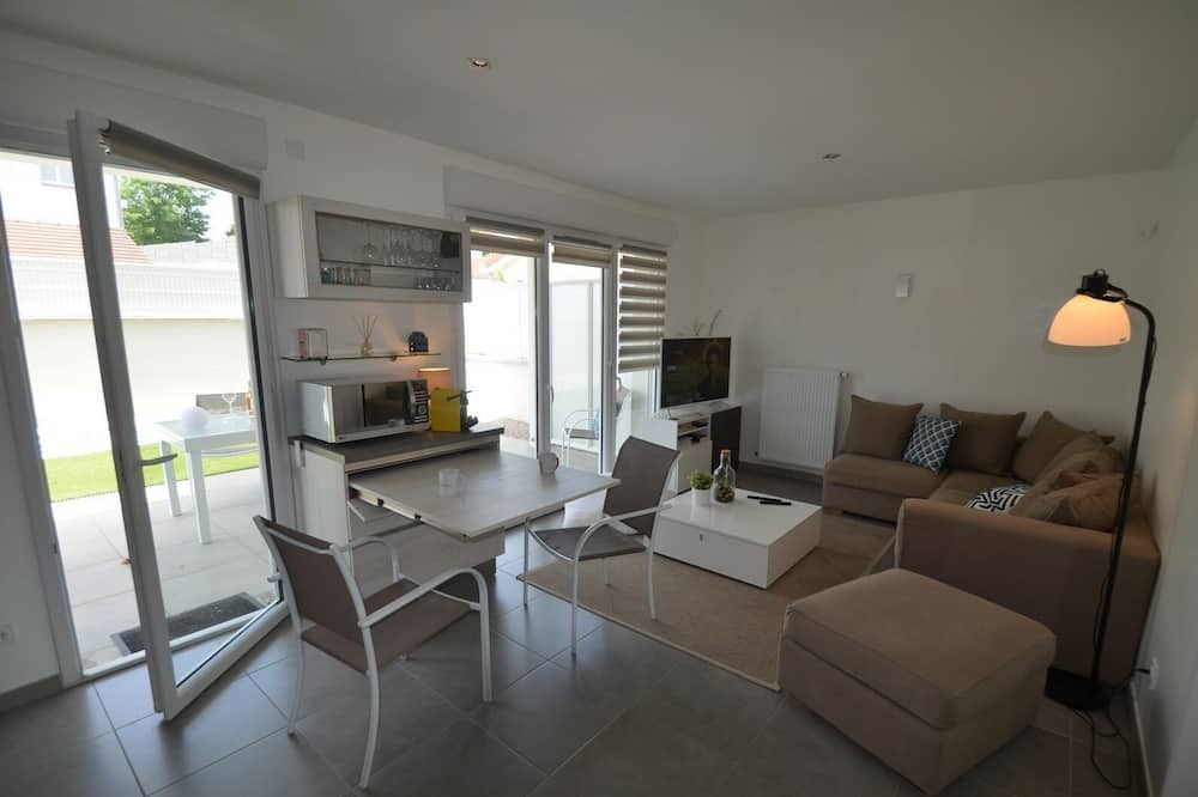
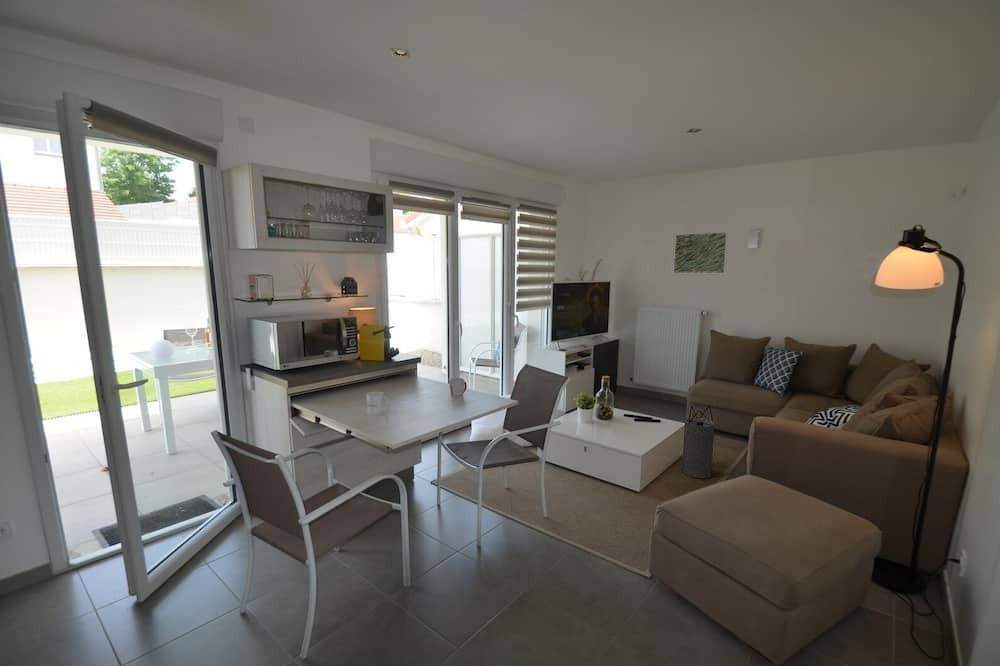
+ wall art [673,232,727,273]
+ speaker [681,405,716,480]
